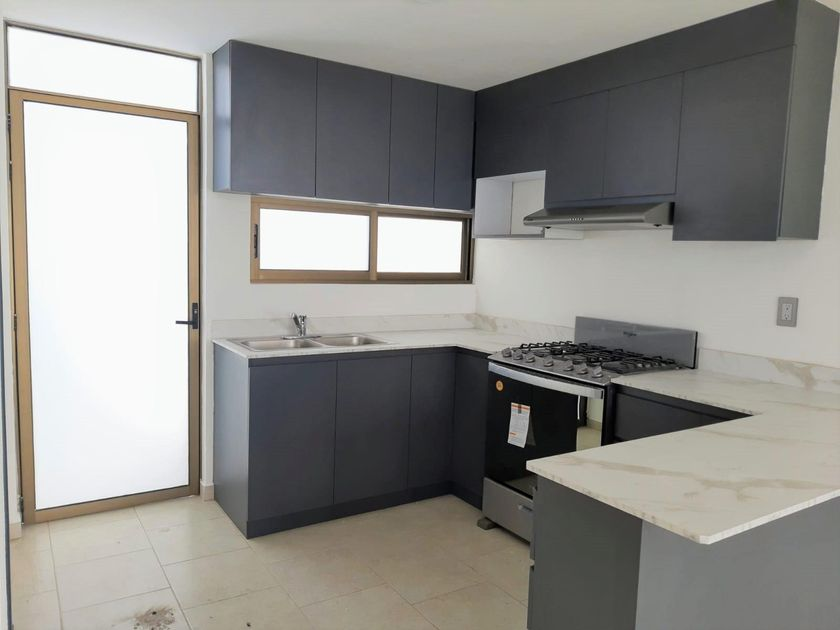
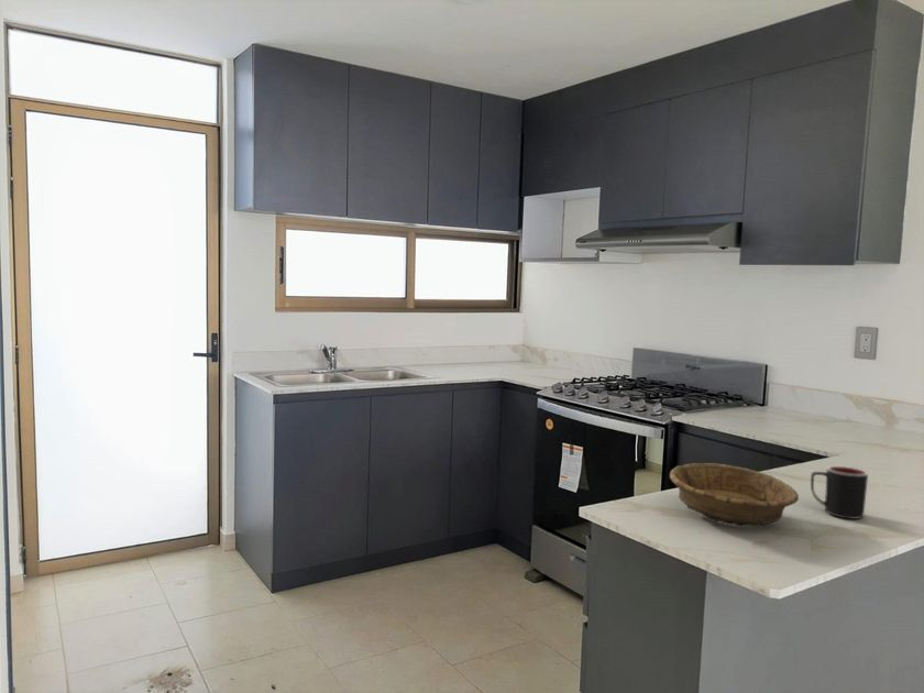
+ decorative bowl [669,462,800,527]
+ mug [810,465,869,520]
